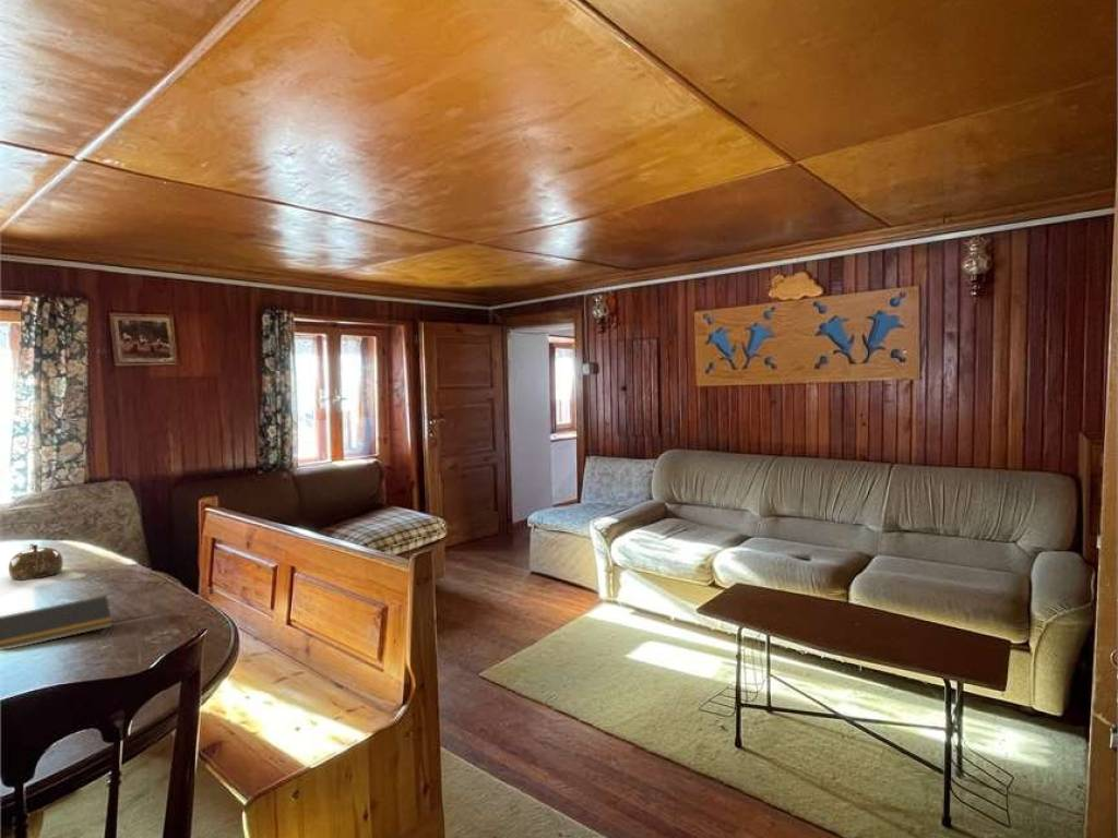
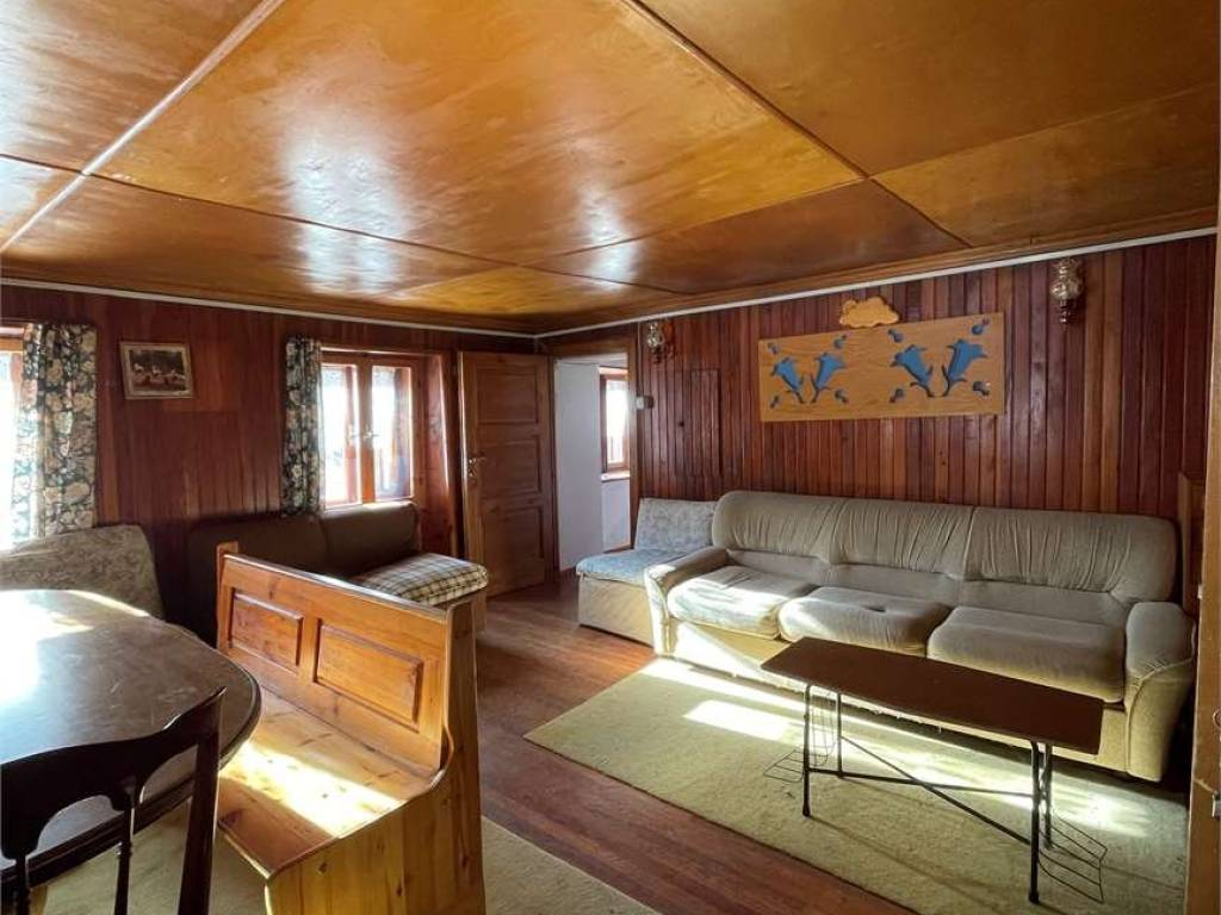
- teapot [8,542,64,582]
- notepad [0,595,114,651]
